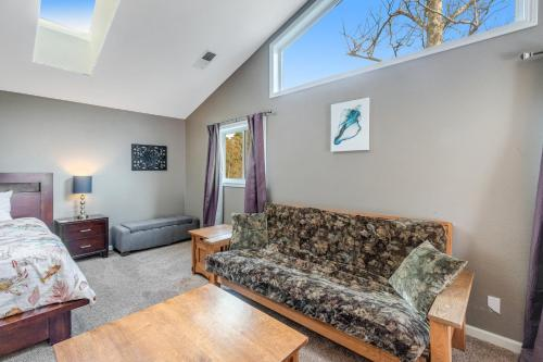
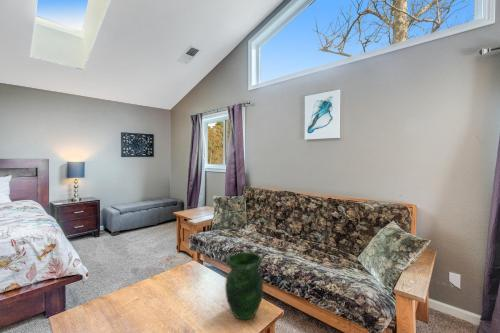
+ vase [224,251,264,321]
